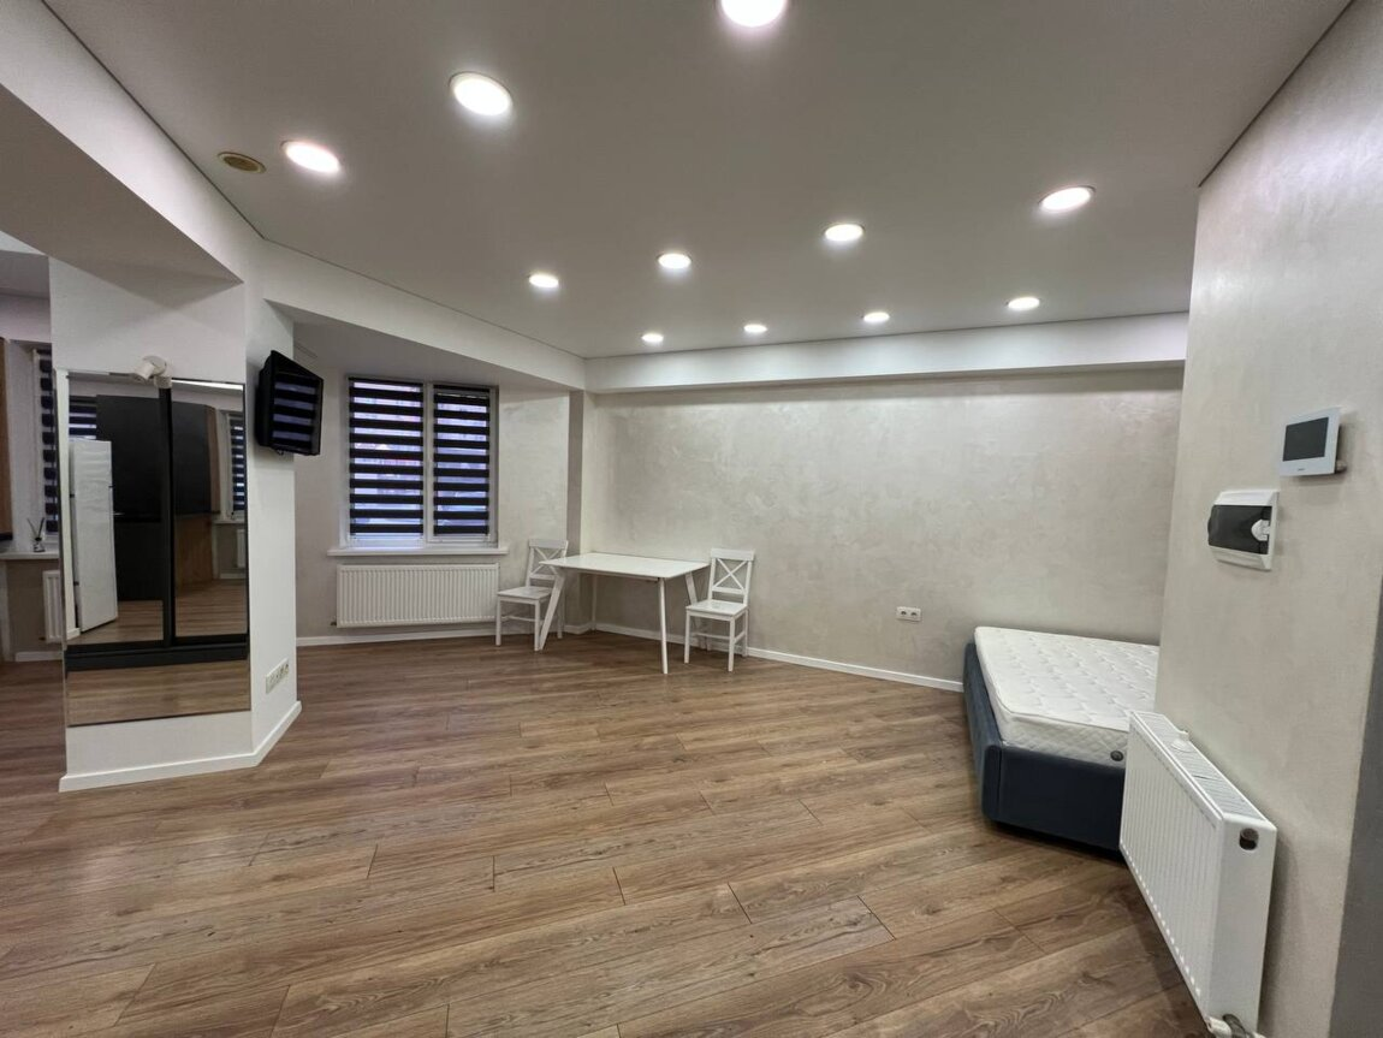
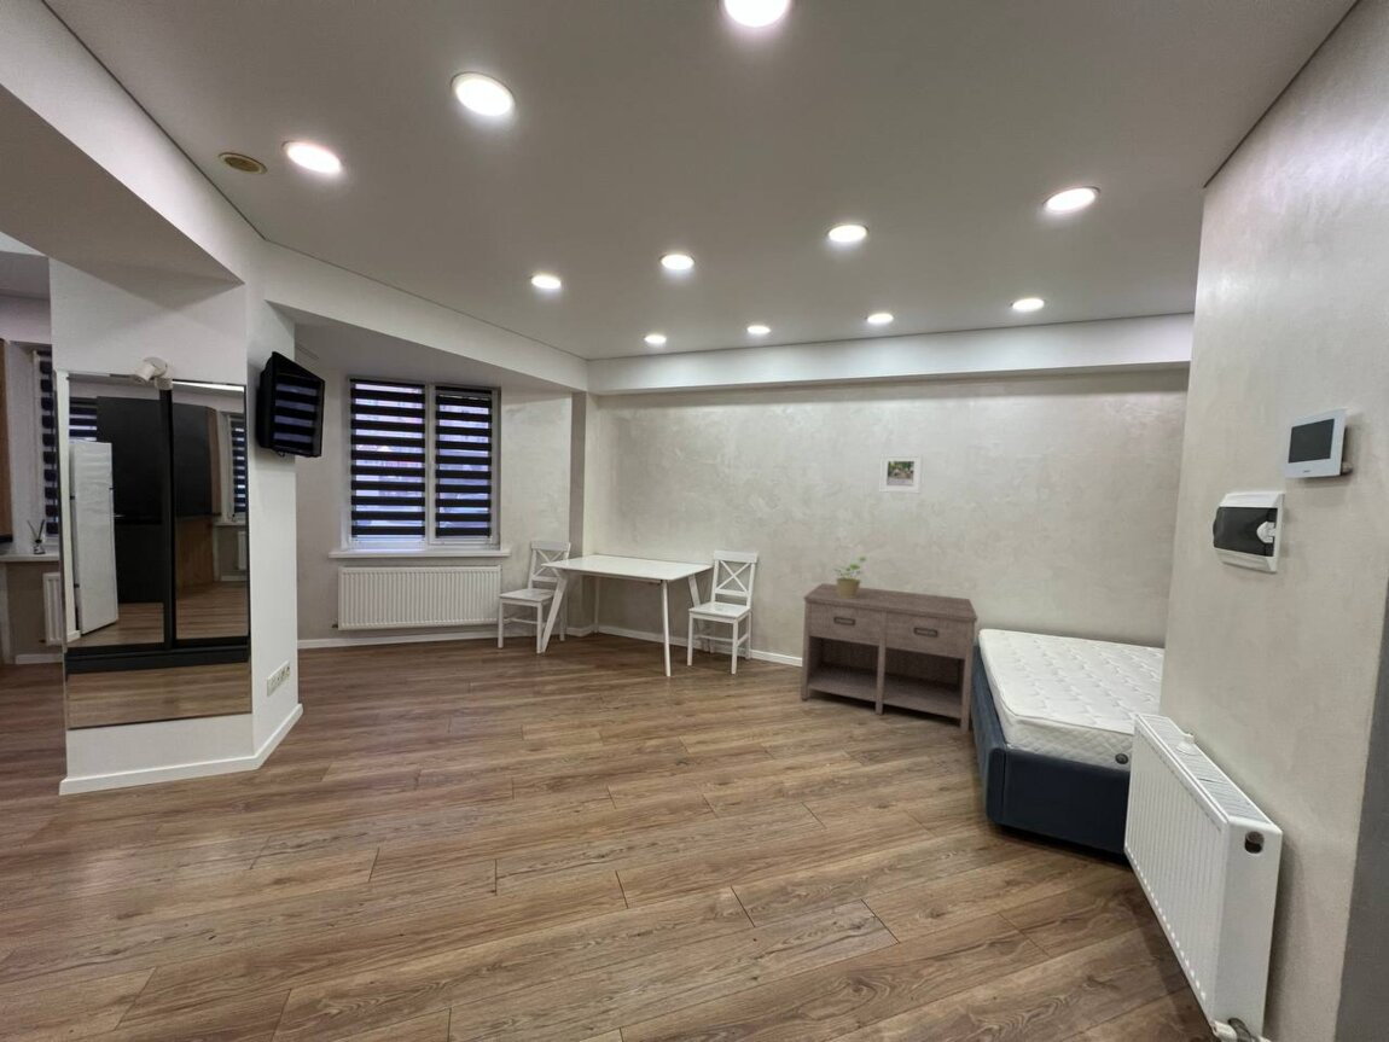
+ nightstand [800,582,978,733]
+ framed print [878,453,924,495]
+ potted plant [833,555,867,598]
